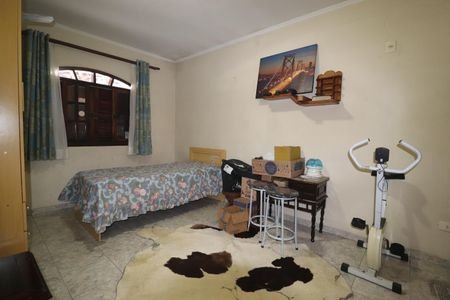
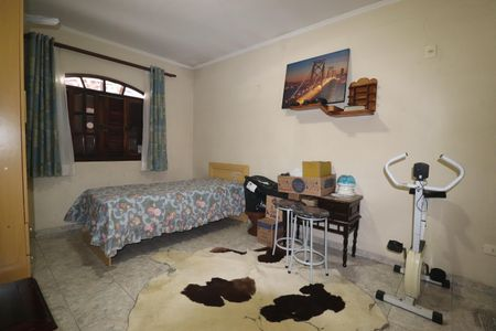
- cardboard box [216,204,250,236]
